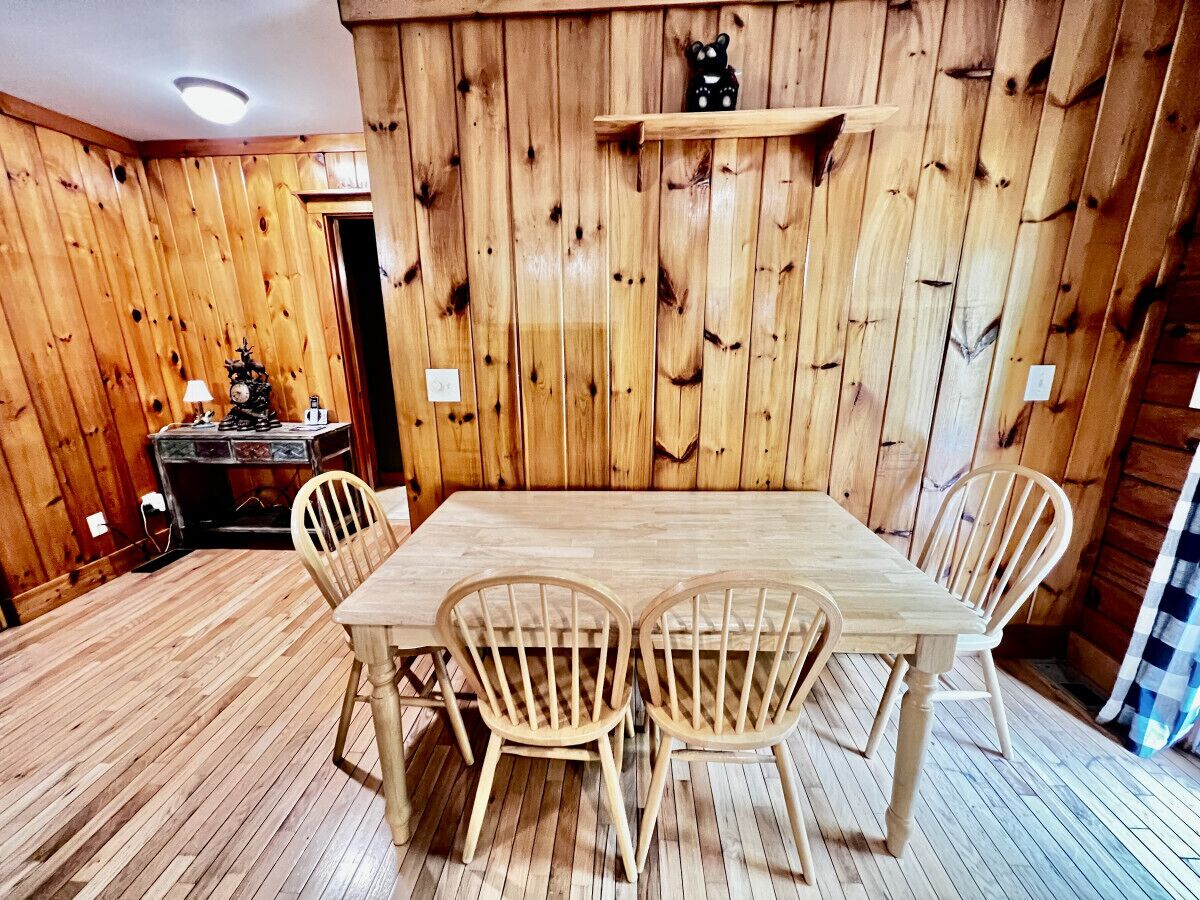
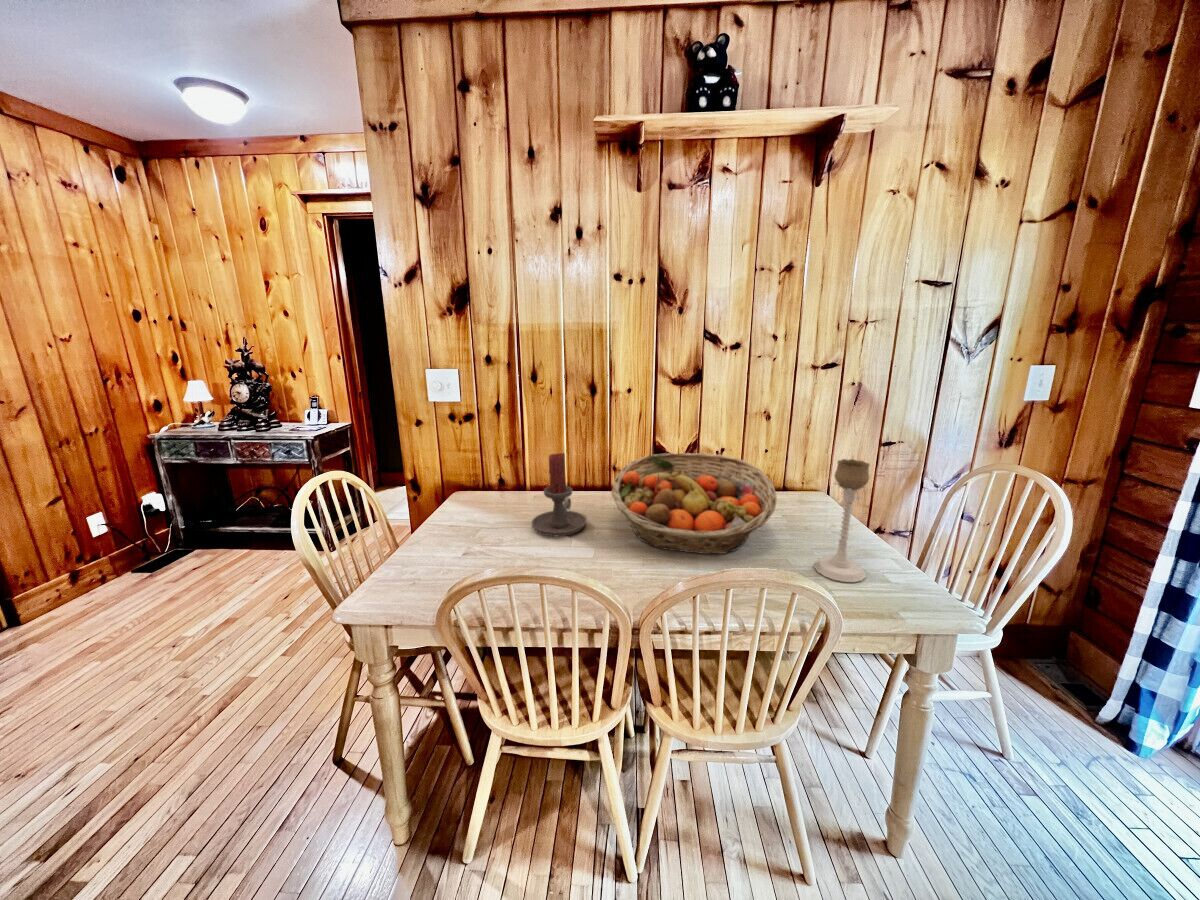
+ candle holder [813,458,871,583]
+ fruit basket [610,452,778,555]
+ candle holder [531,452,588,537]
